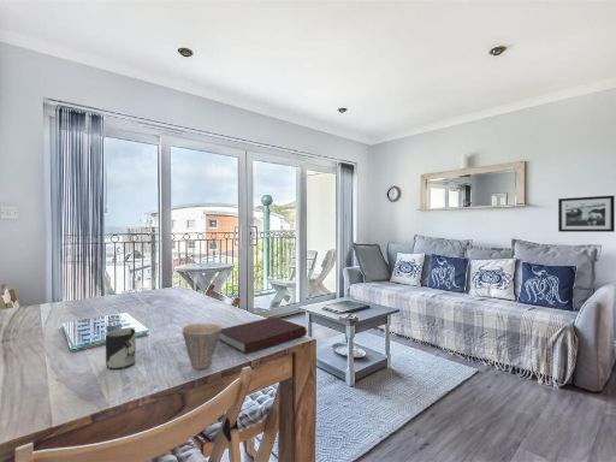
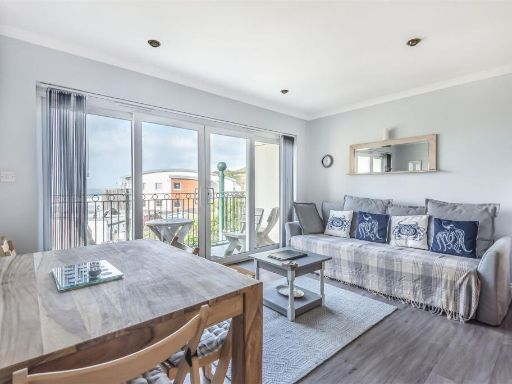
- notebook [218,315,307,355]
- cup [180,322,223,371]
- picture frame [557,195,616,233]
- cup [105,327,137,371]
